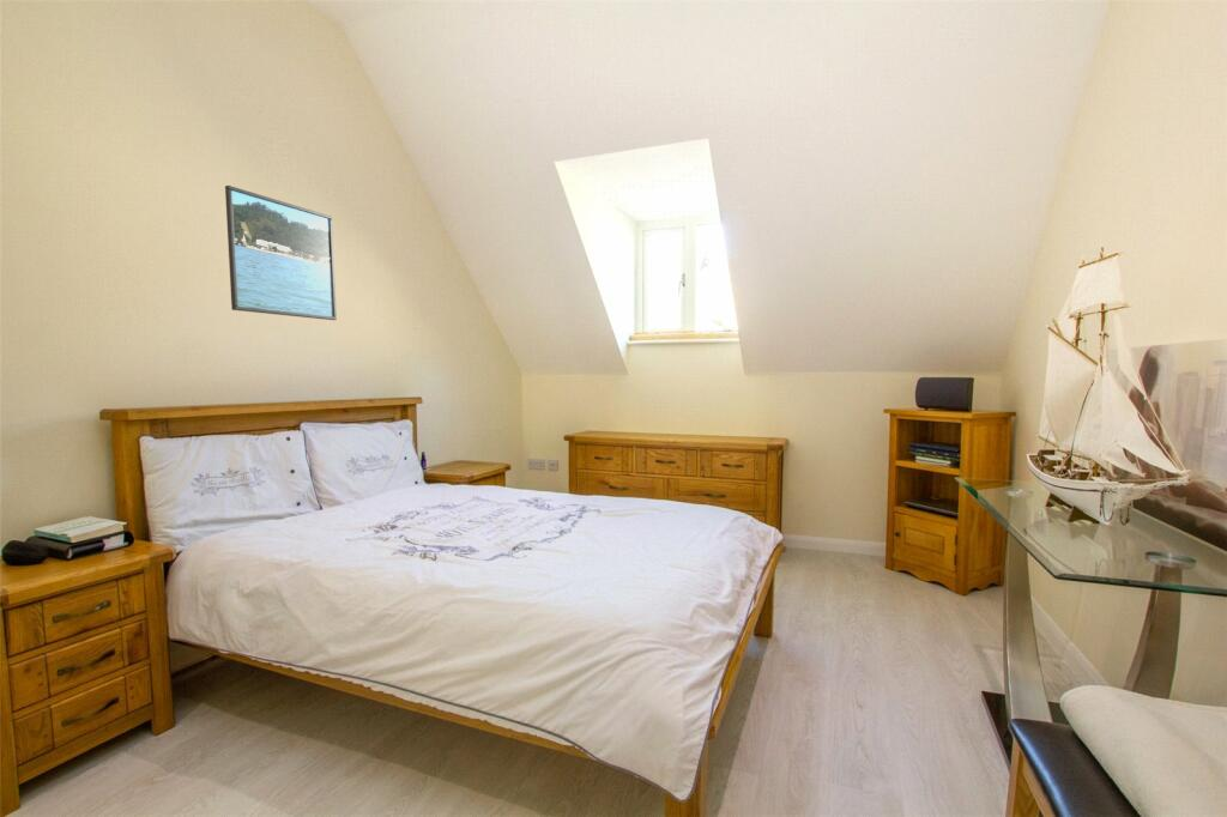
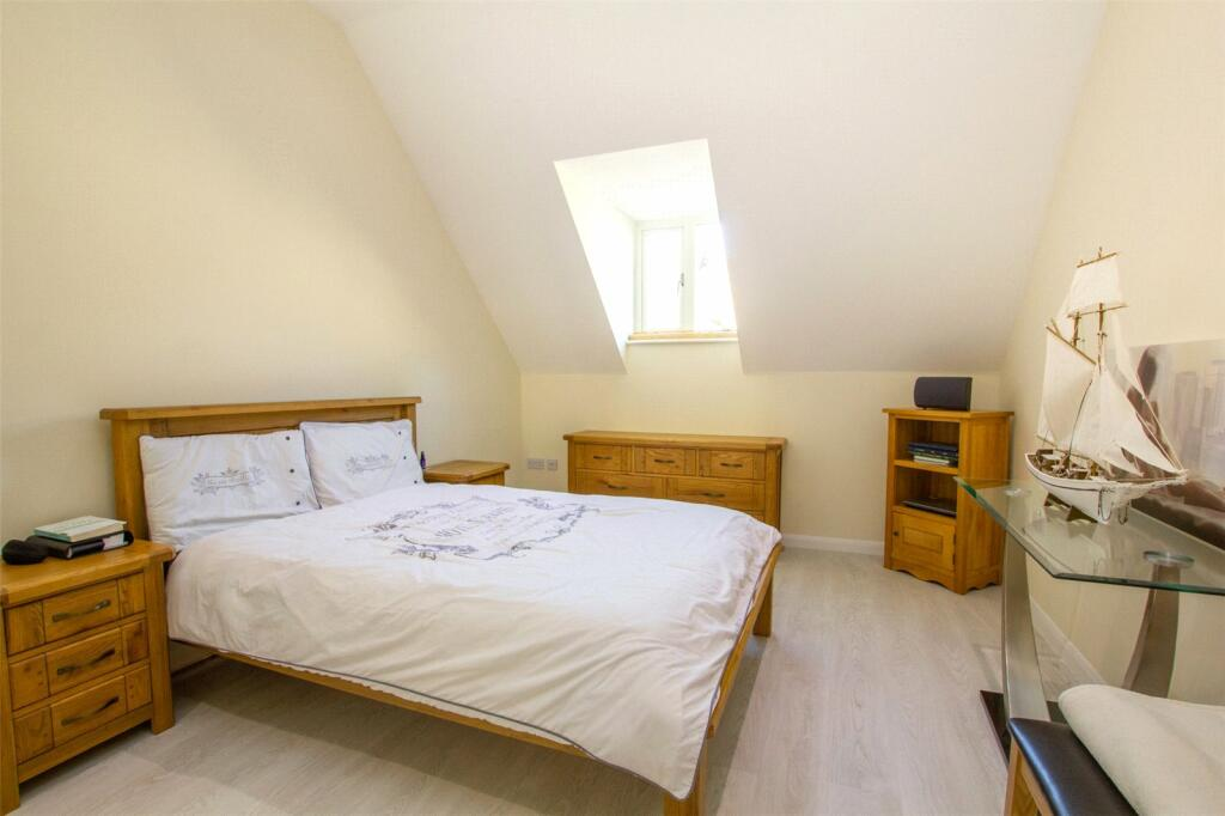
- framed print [224,184,338,321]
